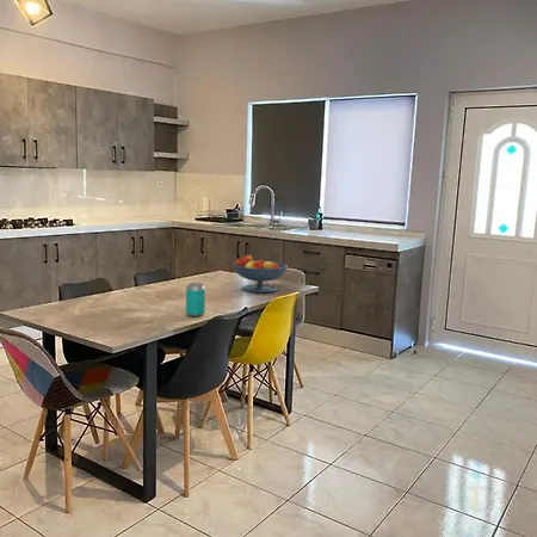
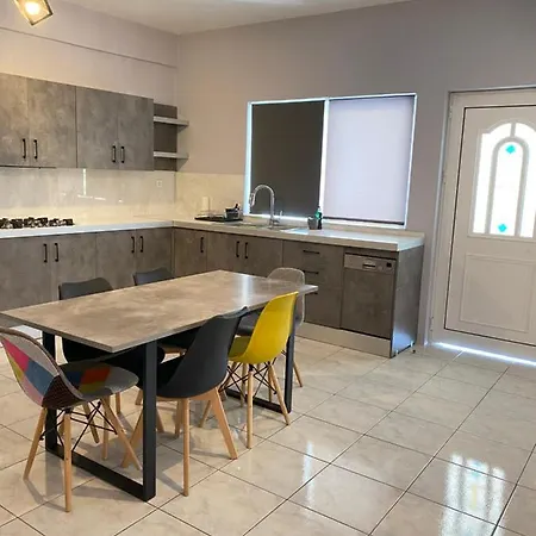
- fruit bowl [233,254,289,294]
- beverage can [185,282,206,317]
